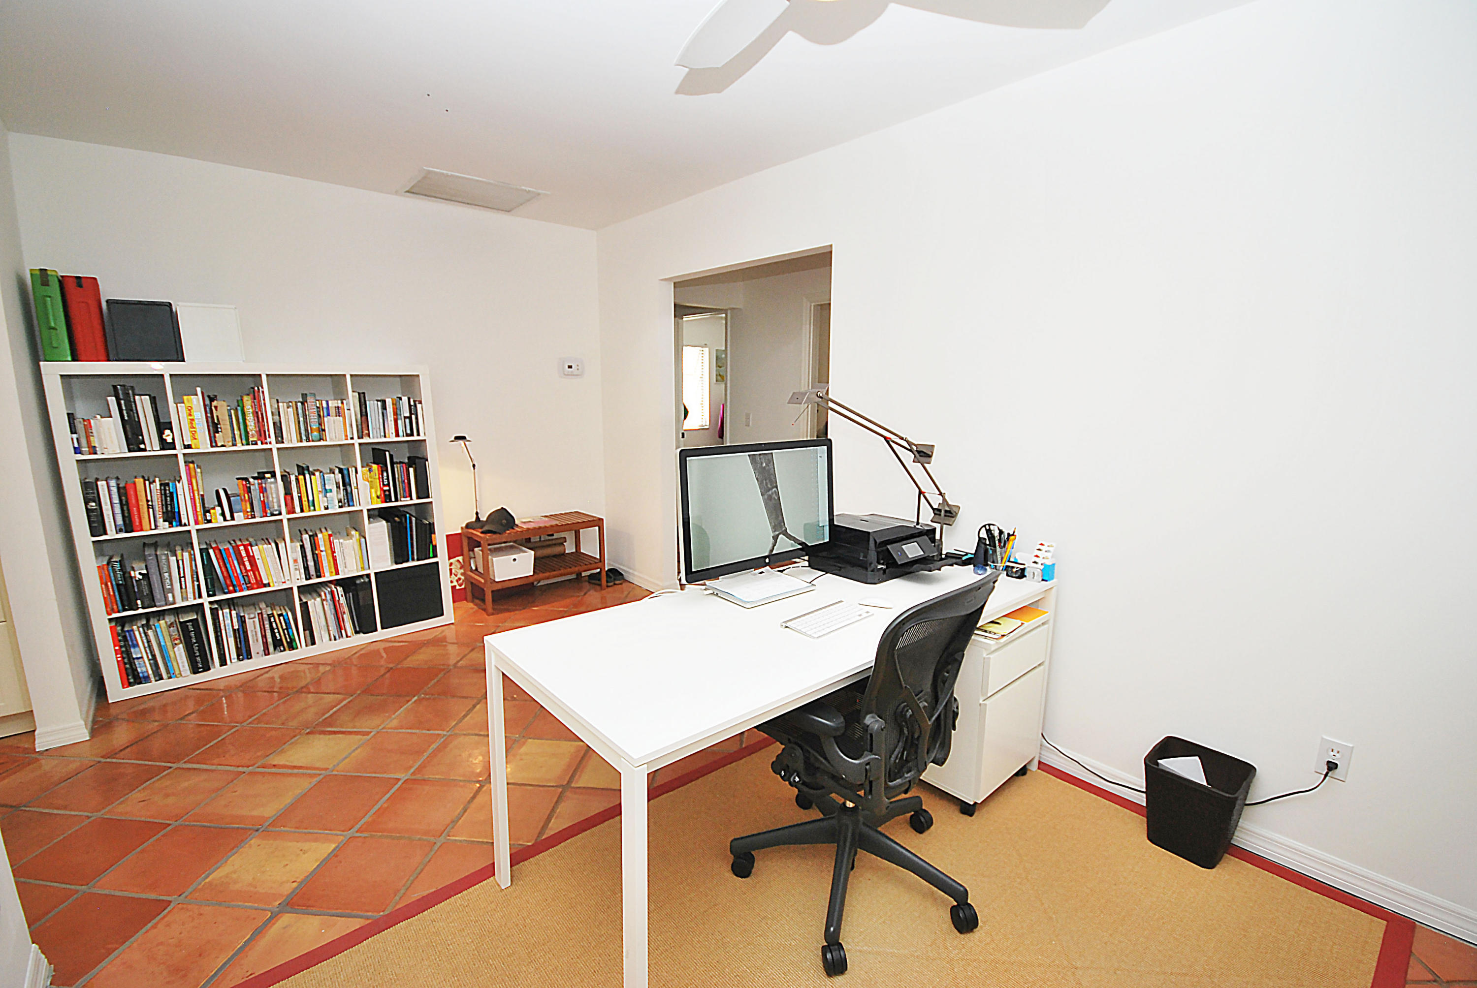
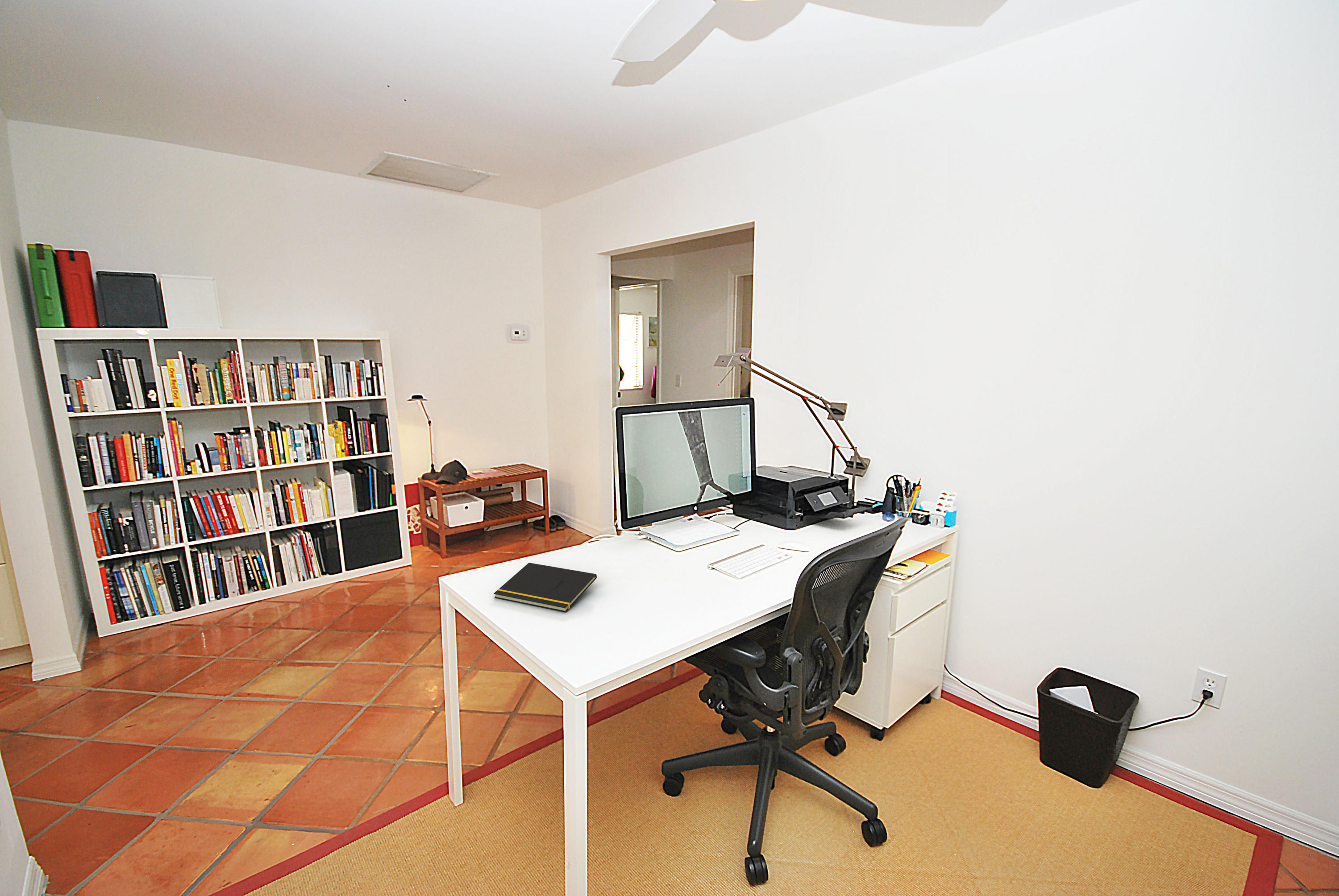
+ notepad [493,562,597,613]
